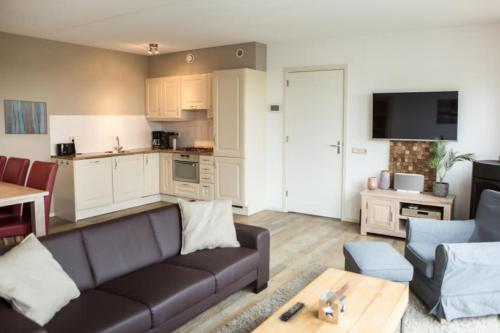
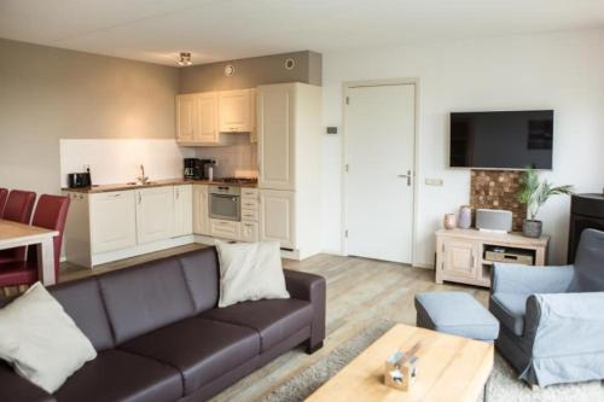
- wall art [3,98,49,135]
- remote control [279,301,306,322]
